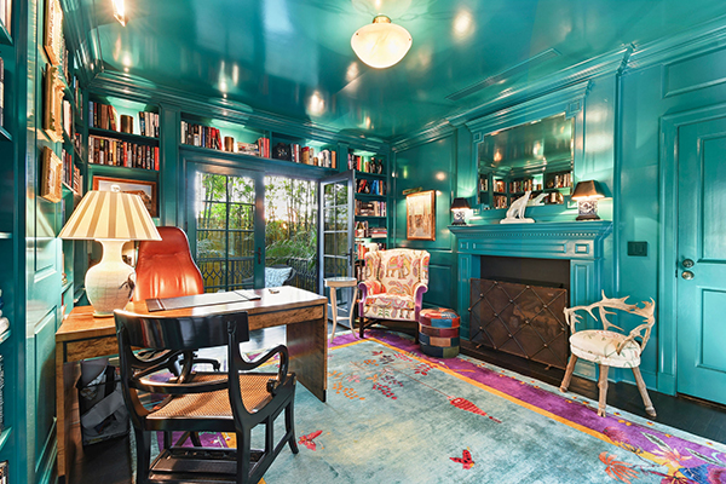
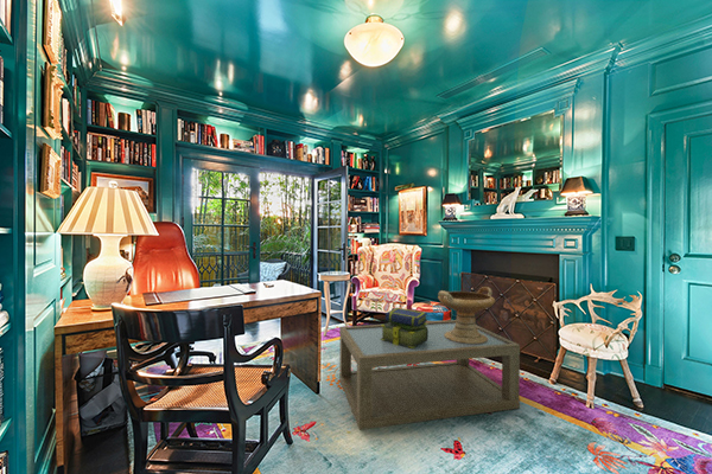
+ stack of books [380,307,428,348]
+ coffee table [338,319,521,431]
+ decorative bowl [437,286,496,344]
